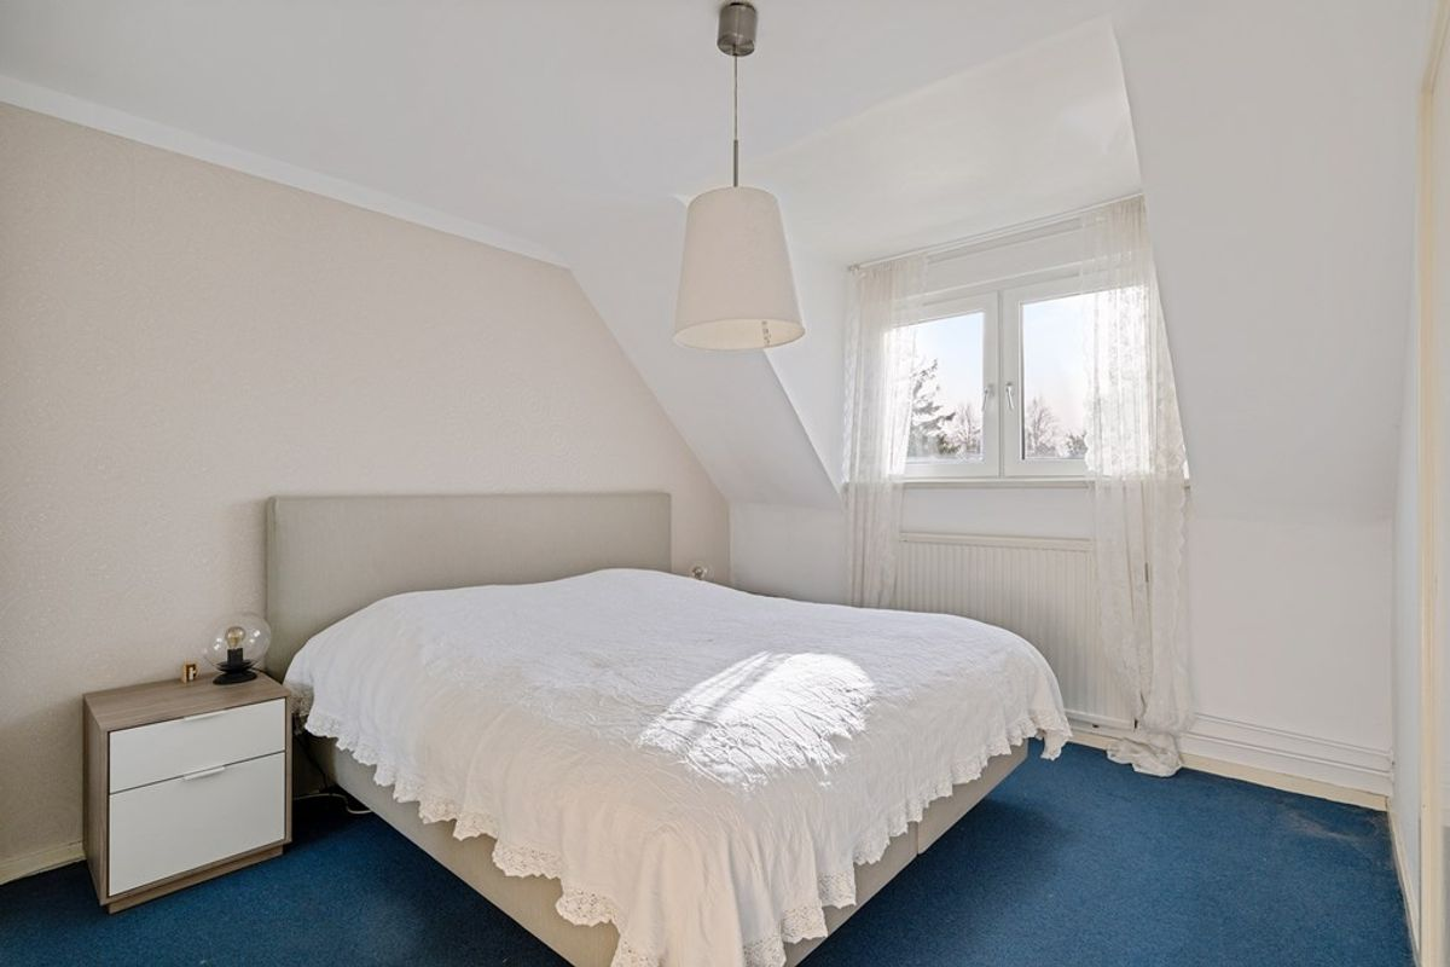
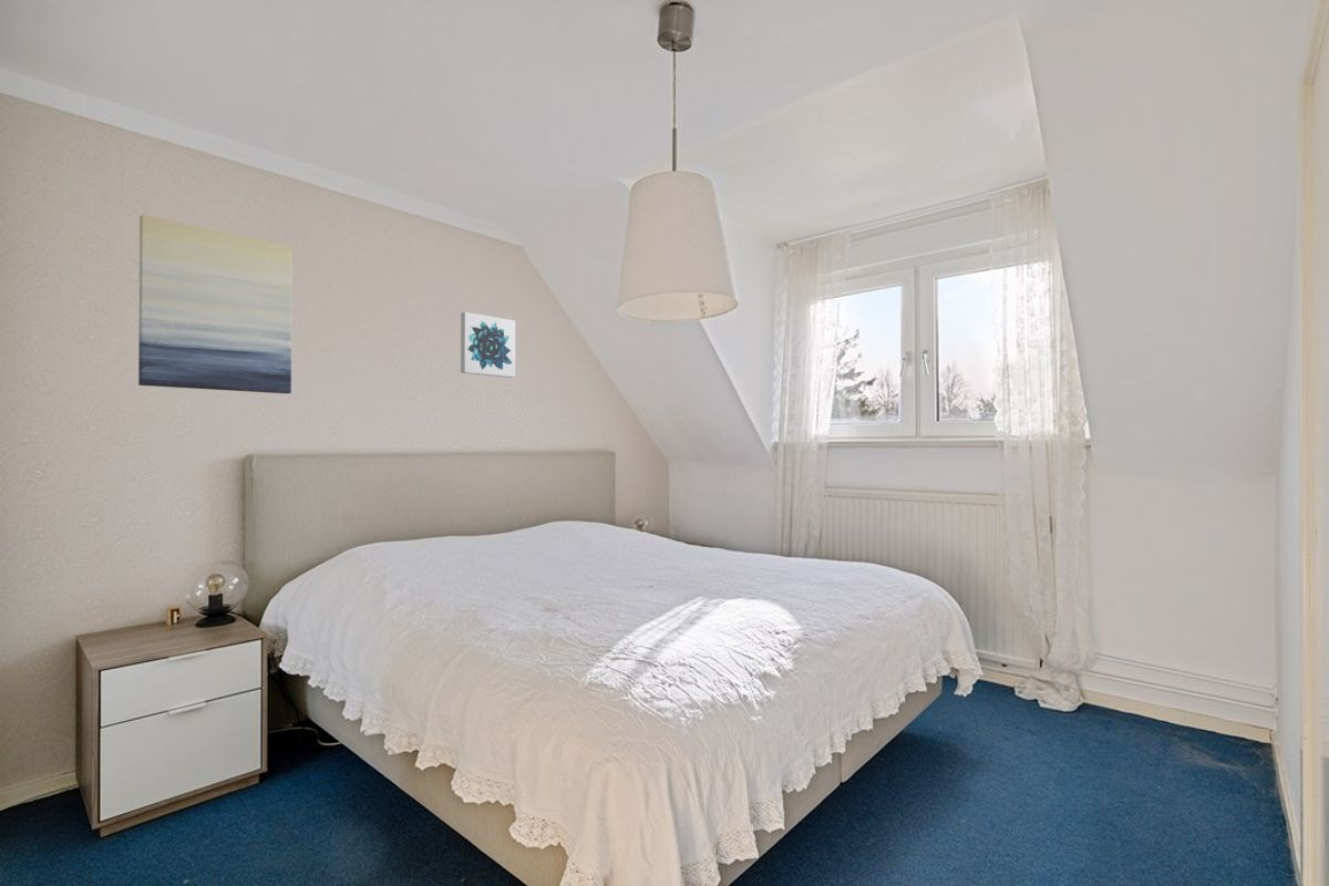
+ wall art [137,214,292,394]
+ wall art [460,311,516,379]
